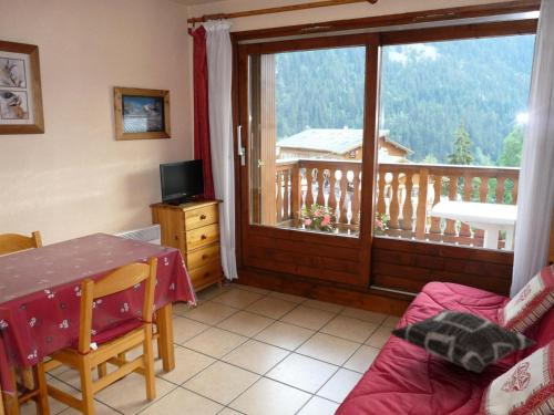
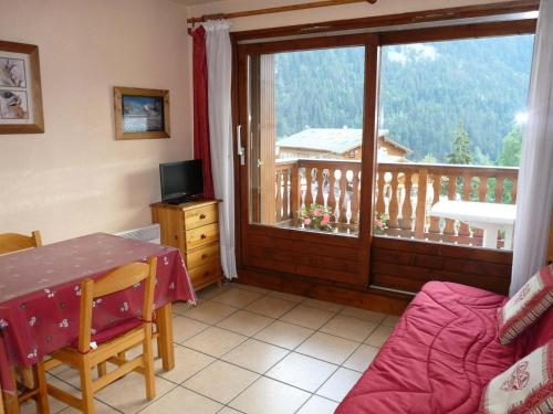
- decorative pillow [389,308,537,374]
